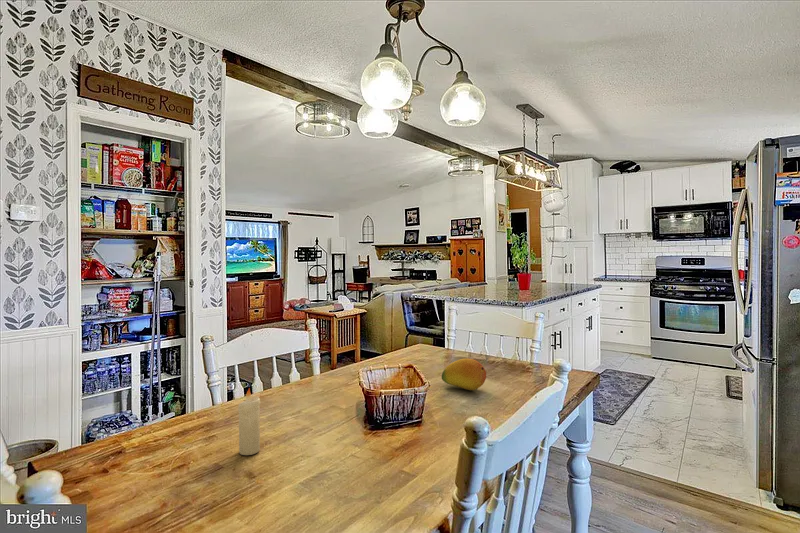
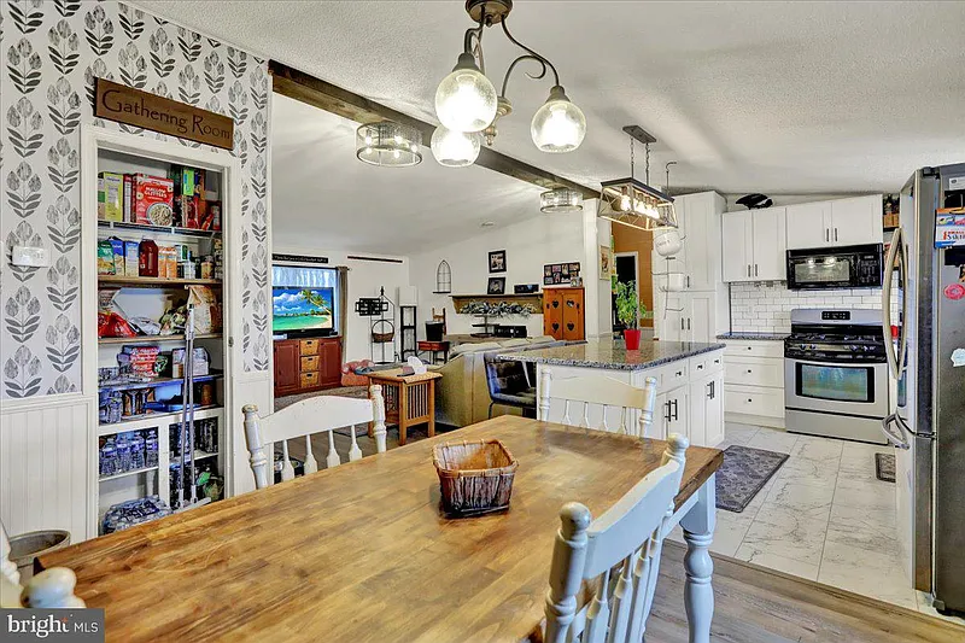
- fruit [441,357,487,391]
- candle [237,387,261,456]
